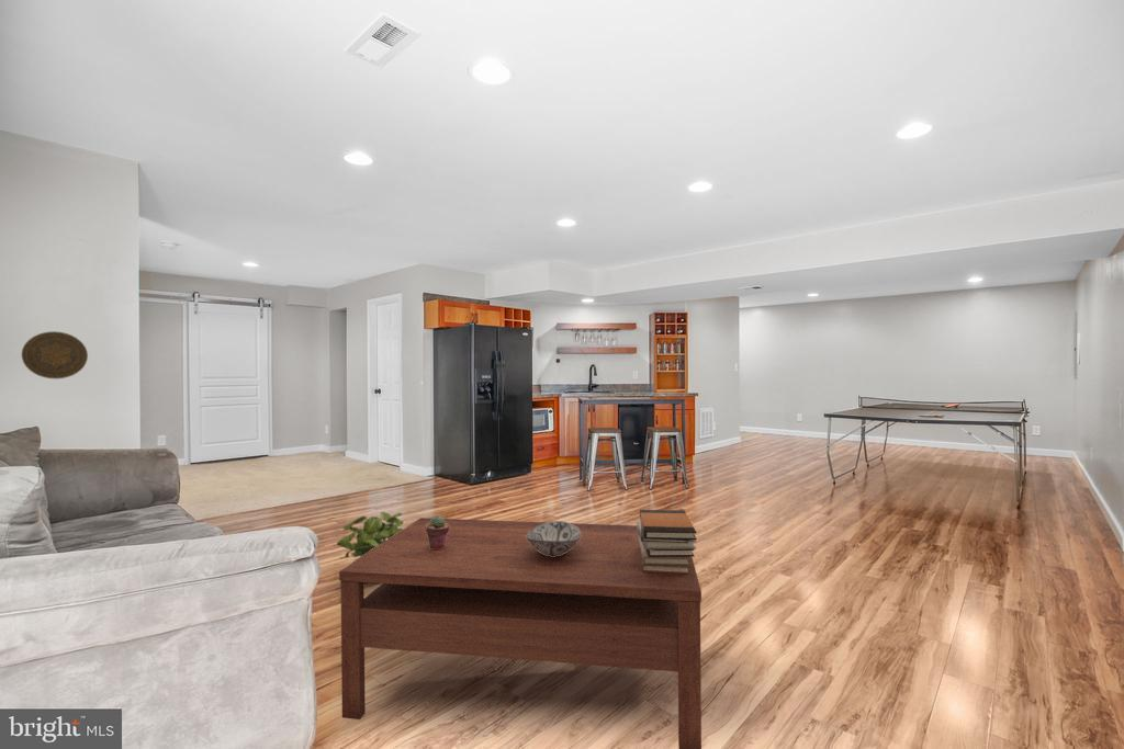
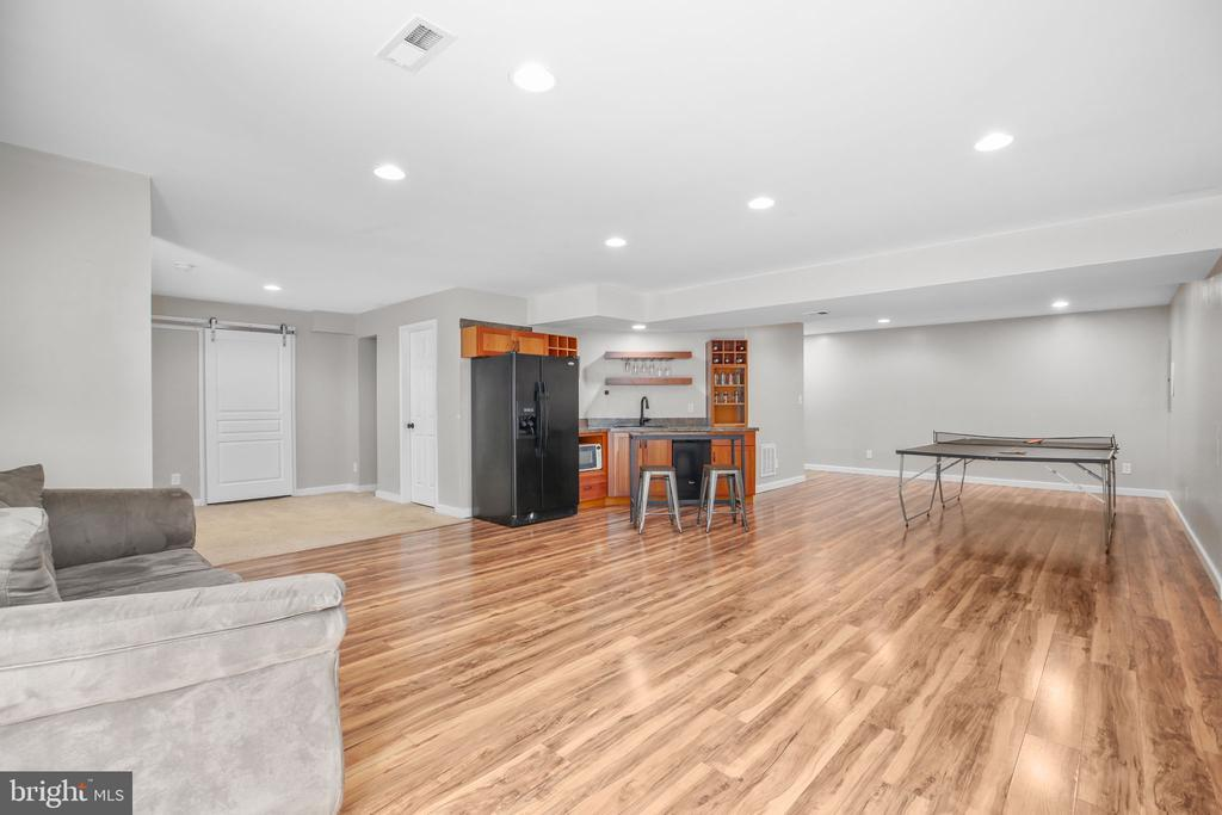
- potted plant [336,511,404,564]
- book stack [636,509,698,574]
- decorative bowl [526,520,582,557]
- decorative plate [21,330,89,379]
- potted succulent [426,514,450,549]
- coffee table [338,517,702,749]
